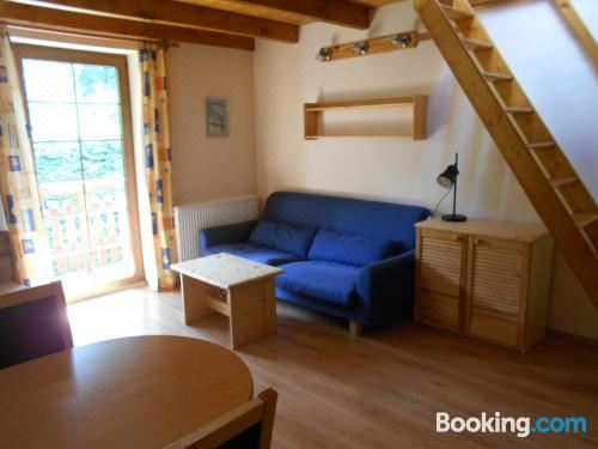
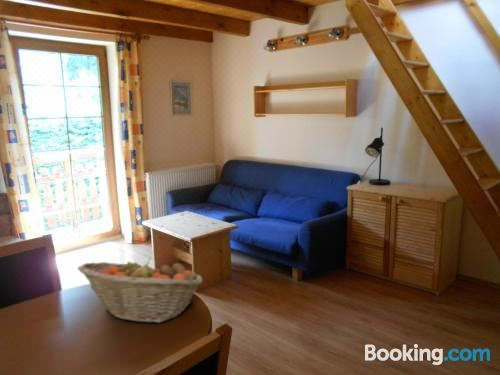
+ fruit basket [76,257,203,324]
